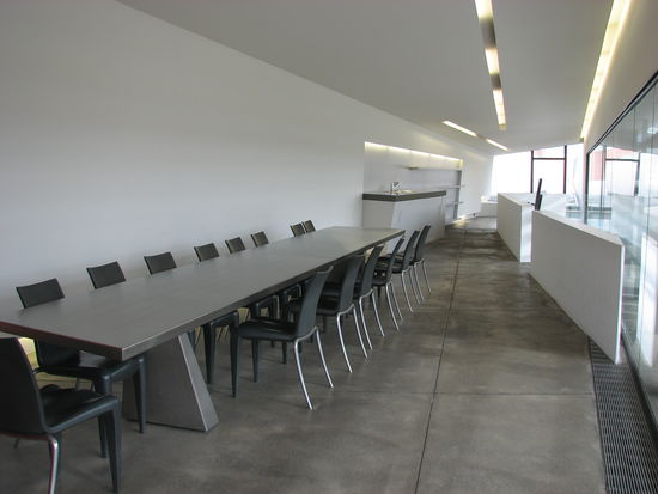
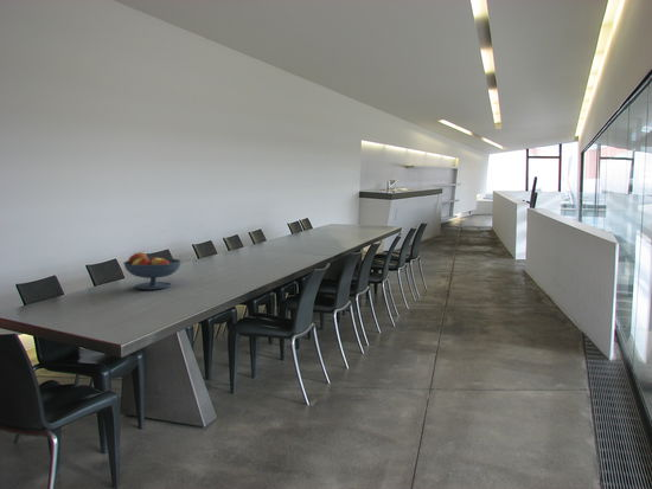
+ fruit bowl [122,251,183,291]
